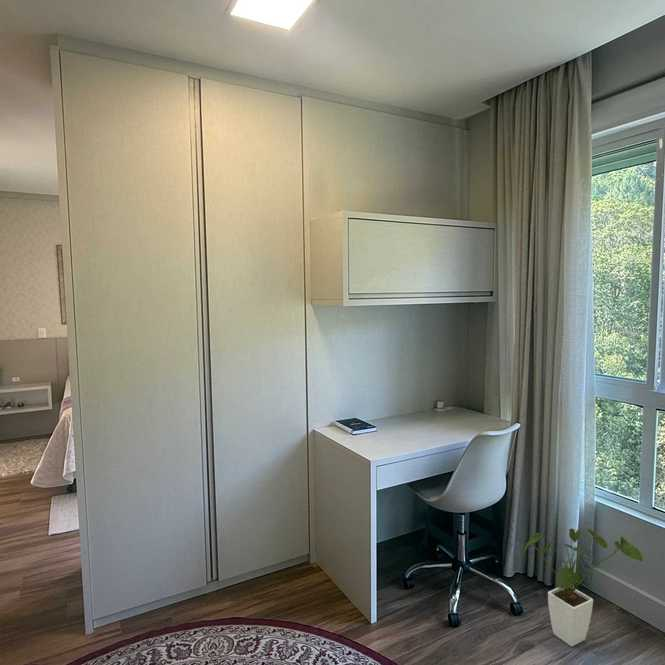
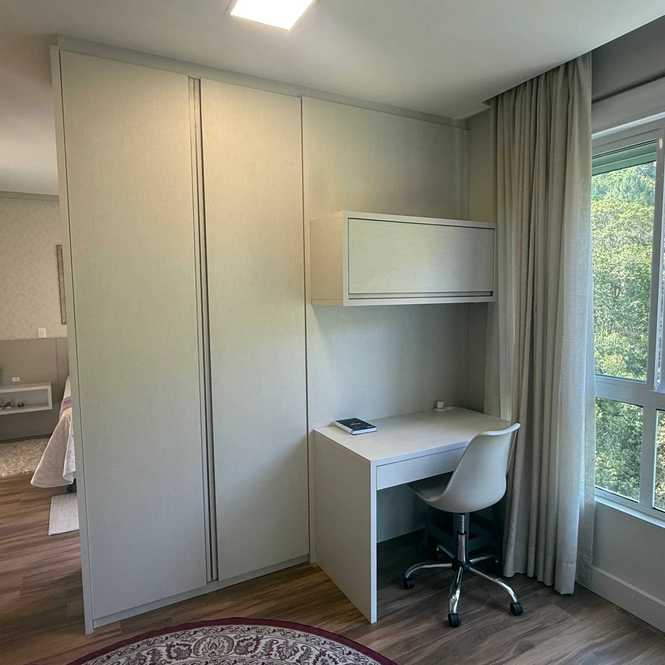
- house plant [523,528,644,647]
